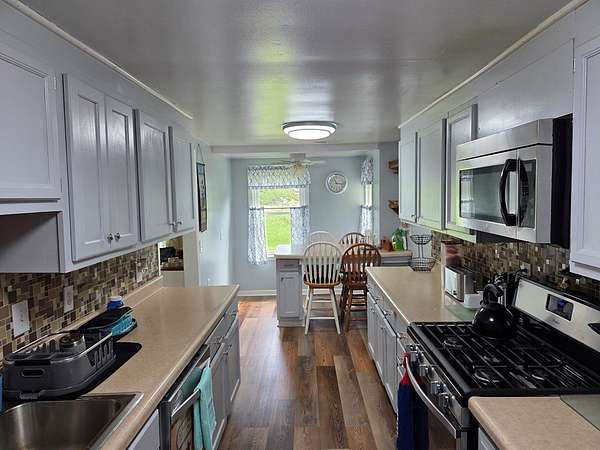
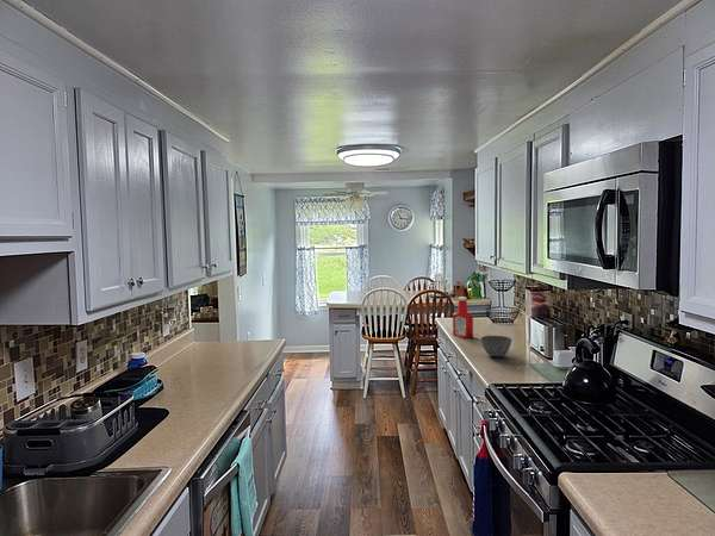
+ soap bottle [452,295,474,339]
+ bowl [479,335,512,359]
